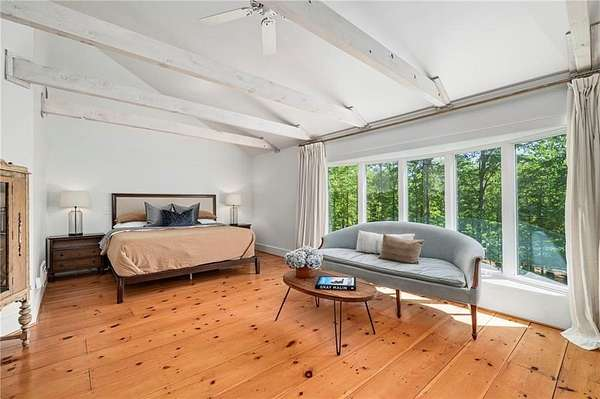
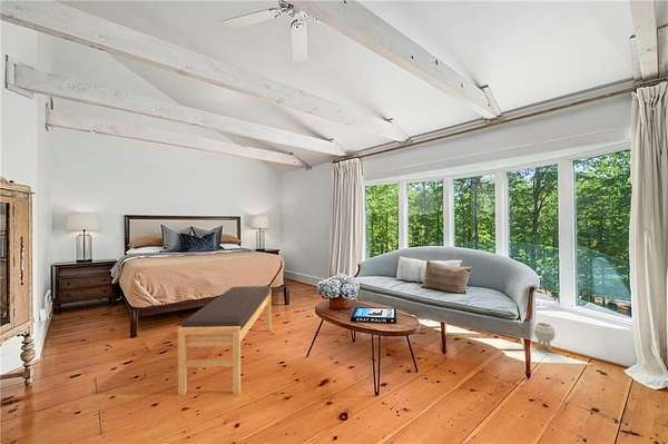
+ planter [533,322,557,353]
+ bench [177,285,272,396]
